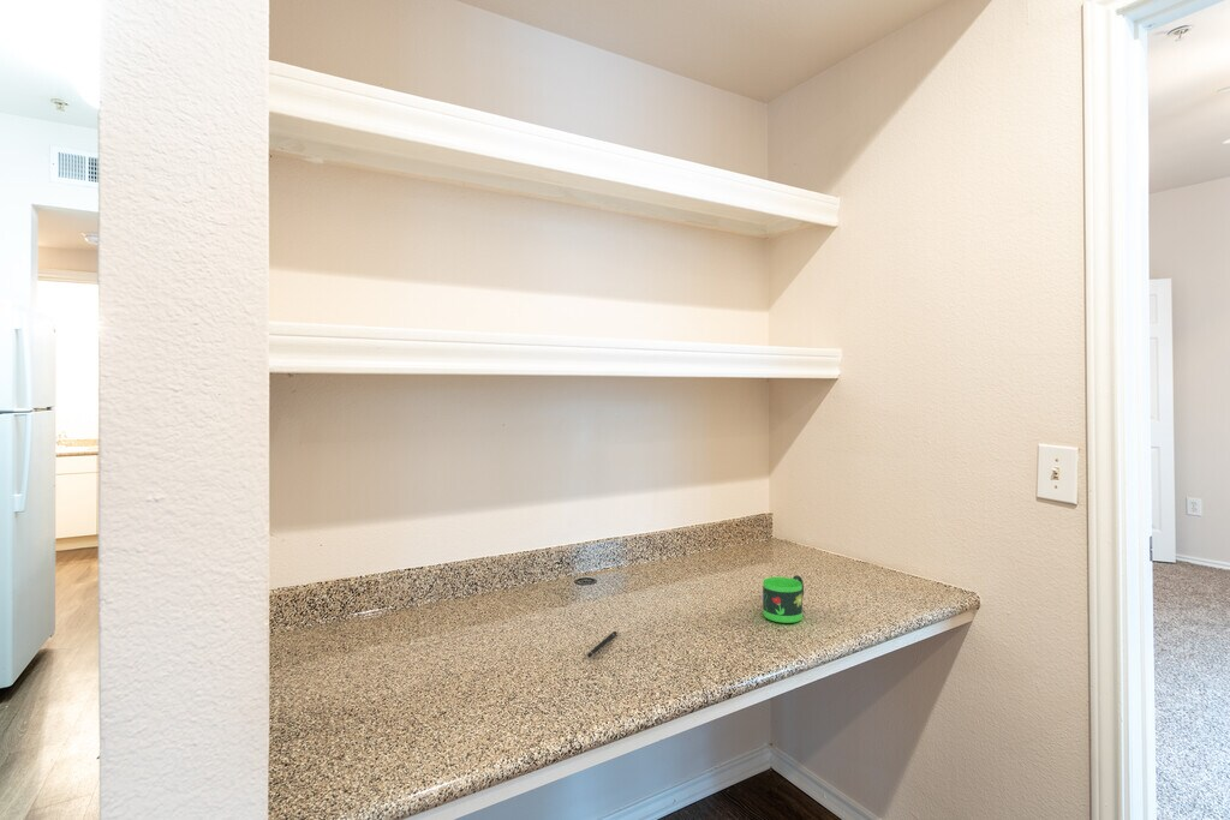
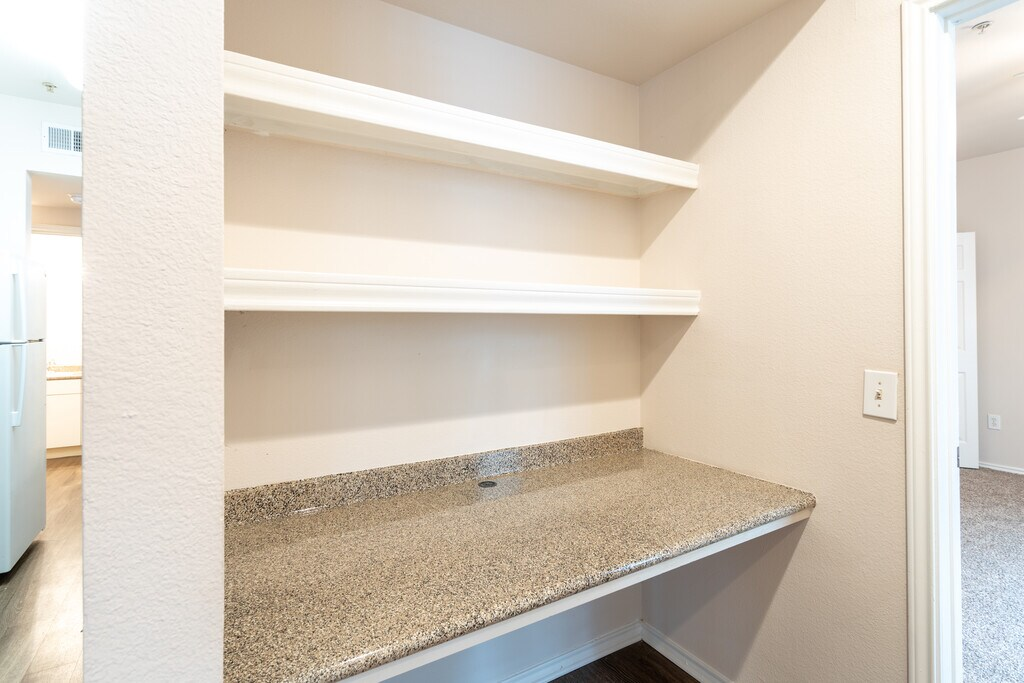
- pen [586,630,619,658]
- mug [762,574,805,624]
